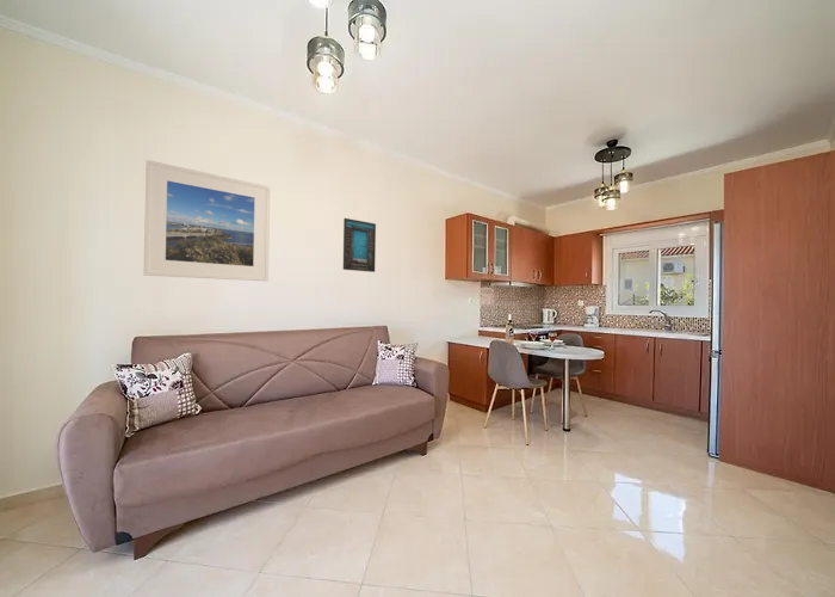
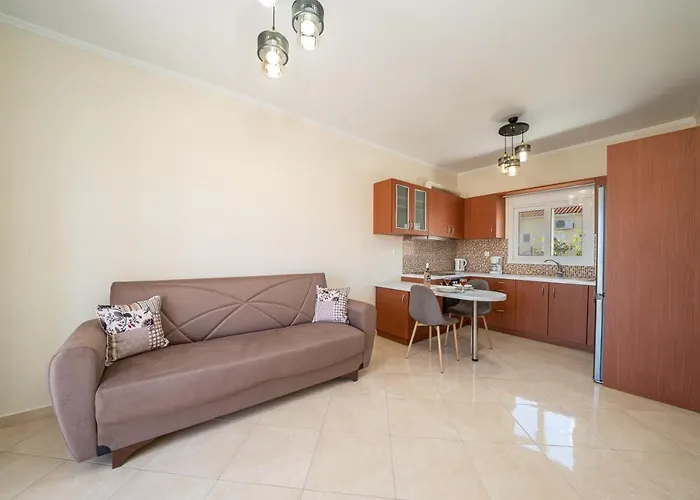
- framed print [143,159,271,282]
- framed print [342,217,377,273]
